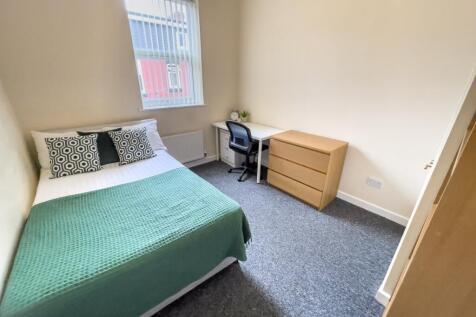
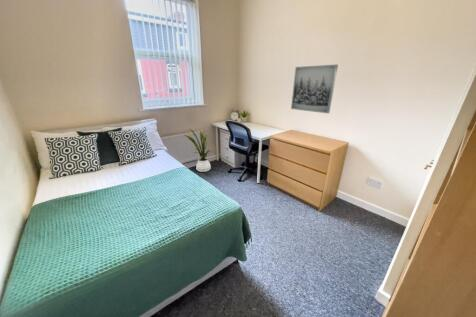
+ wall art [290,64,339,114]
+ house plant [184,128,213,173]
